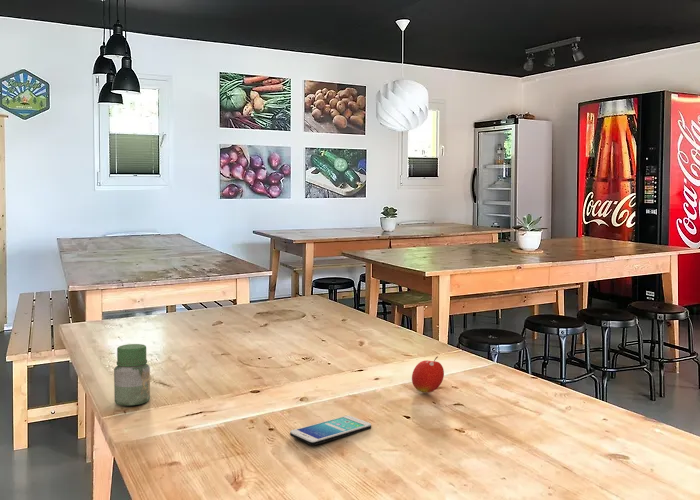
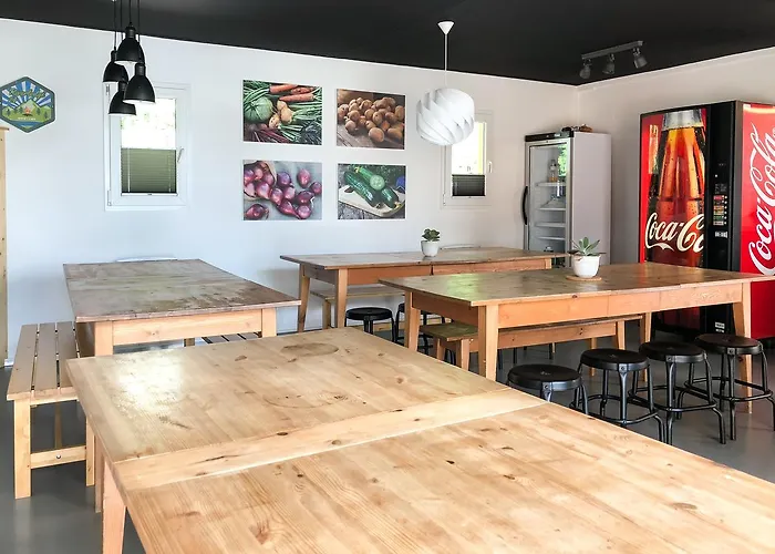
- jar [113,343,151,407]
- fruit [411,356,445,394]
- smartphone [289,415,372,446]
